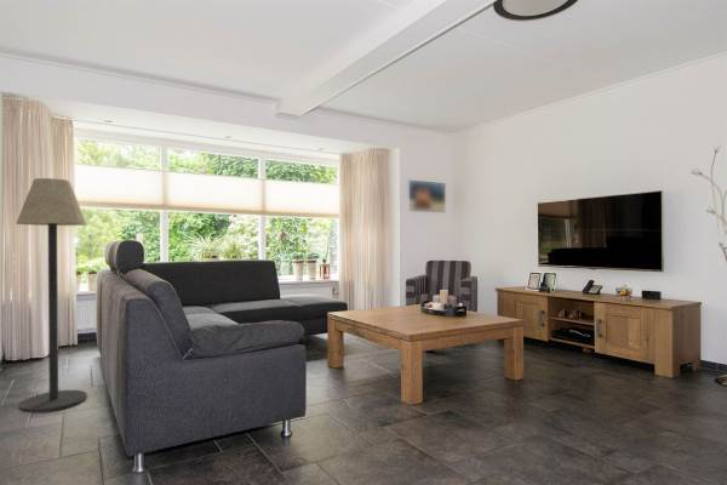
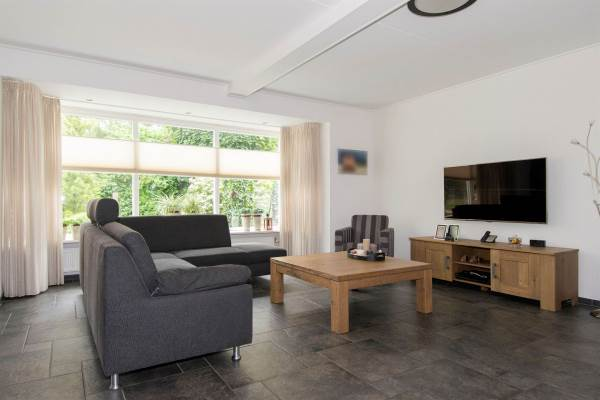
- floor lamp [15,177,88,413]
